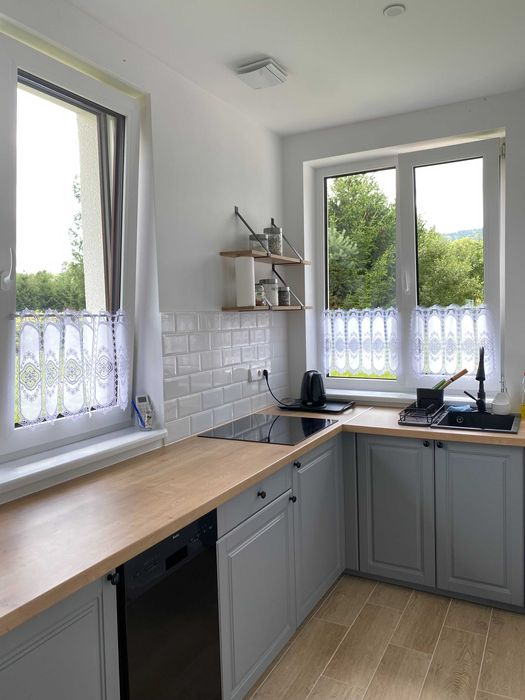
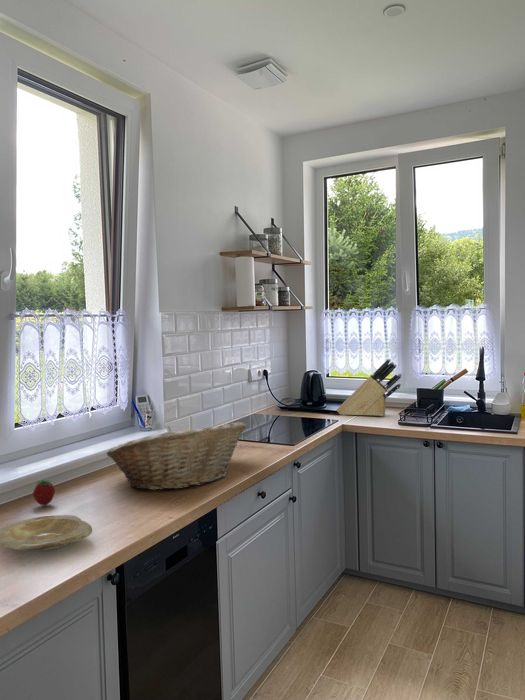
+ fruit basket [105,421,247,491]
+ knife block [336,358,403,417]
+ fruit [32,479,56,507]
+ plate [0,514,93,552]
